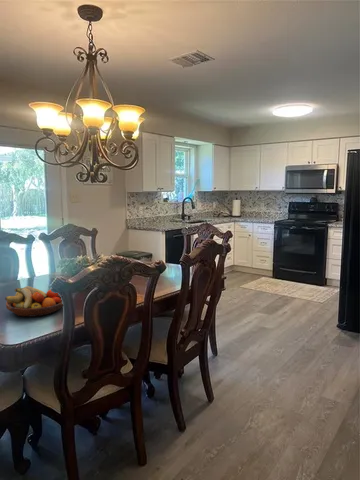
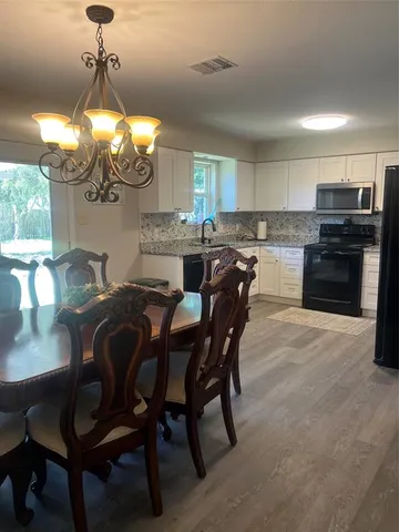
- fruit bowl [4,285,64,318]
